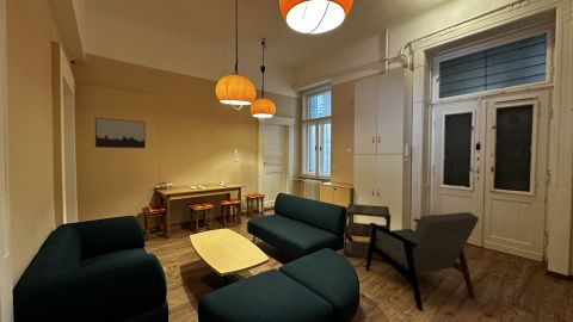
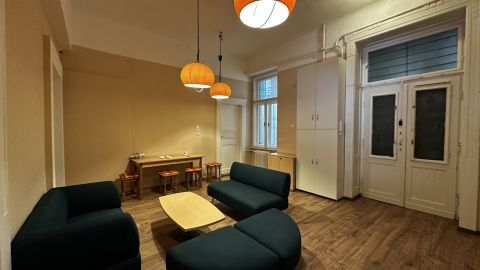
- armchair [364,211,480,312]
- side table [343,203,392,262]
- wall art [94,117,147,149]
